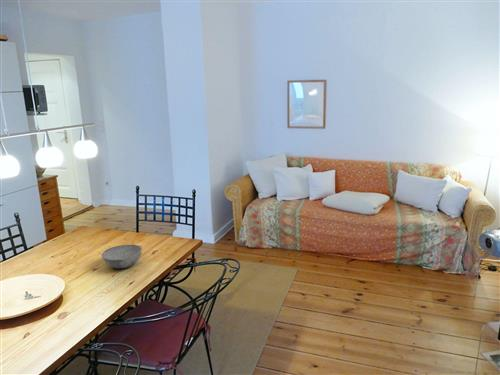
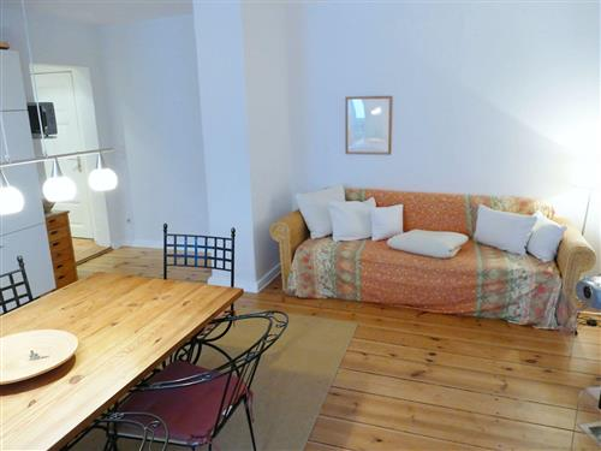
- bowl [101,244,143,269]
